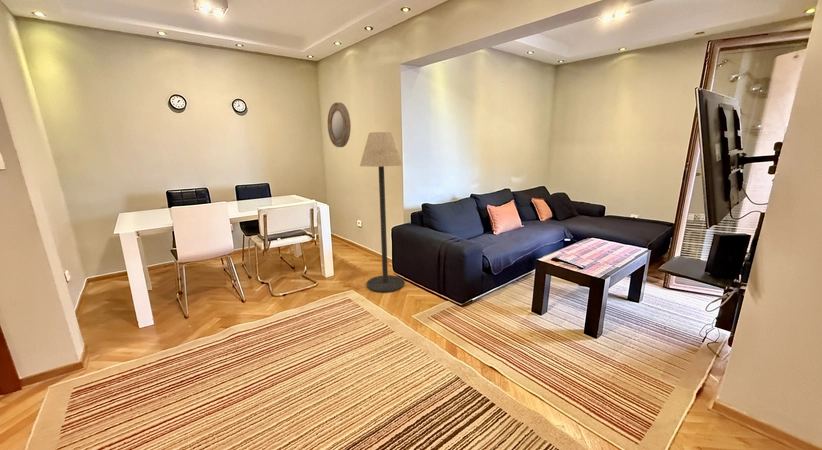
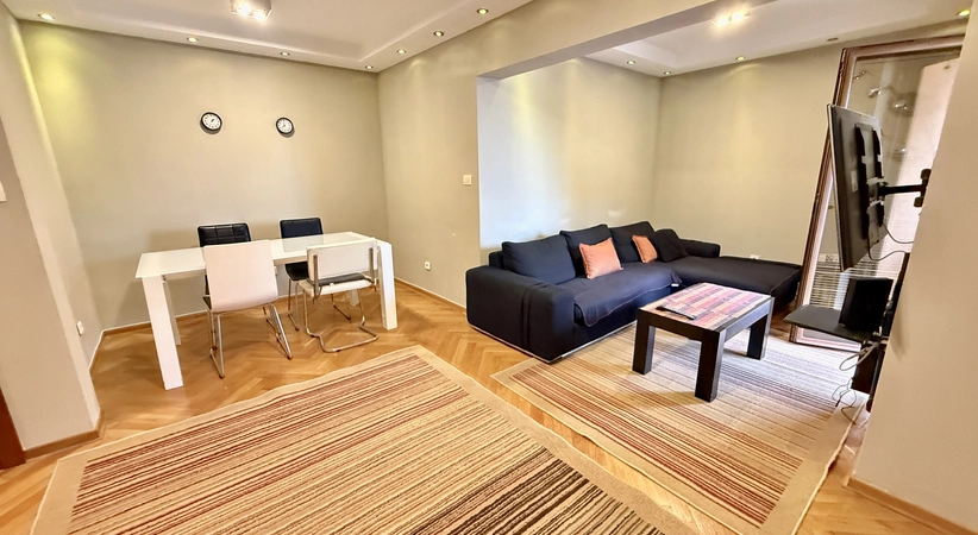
- home mirror [327,101,352,148]
- floor lamp [359,131,405,293]
